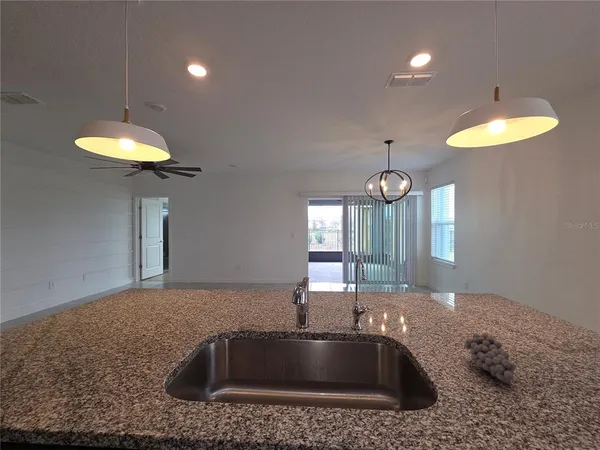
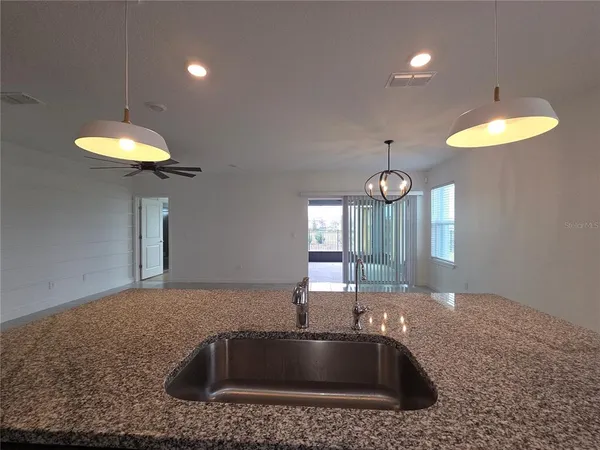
- fruit [464,332,517,384]
